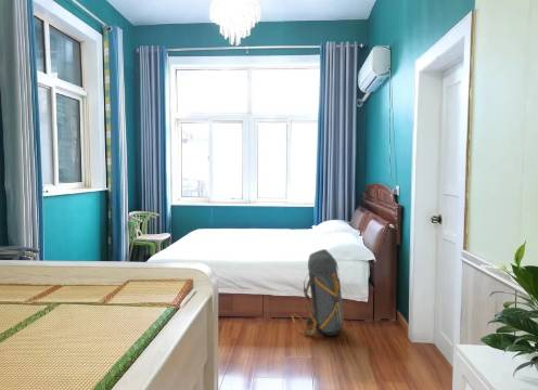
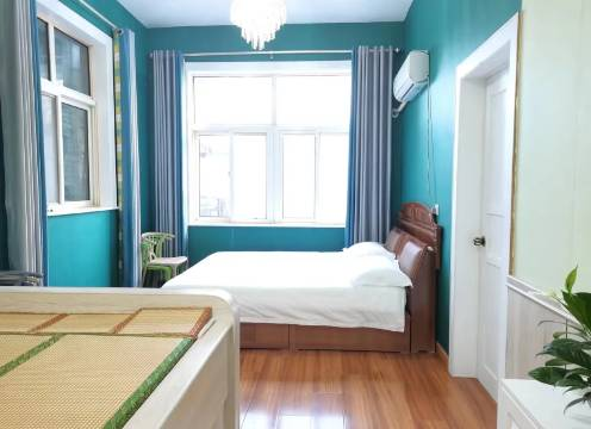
- backpack [291,248,345,336]
